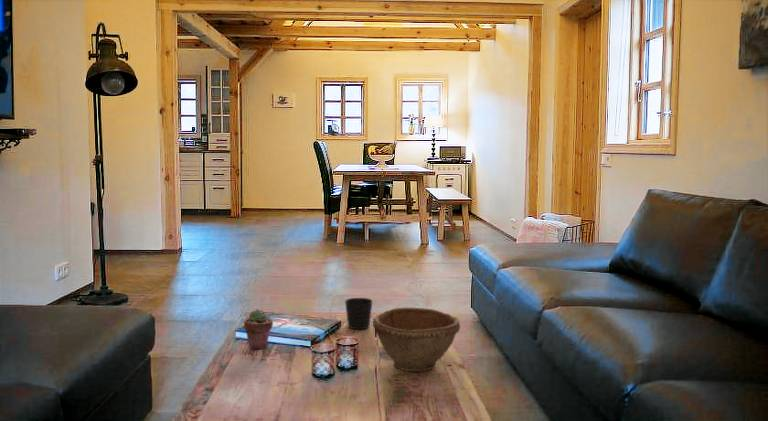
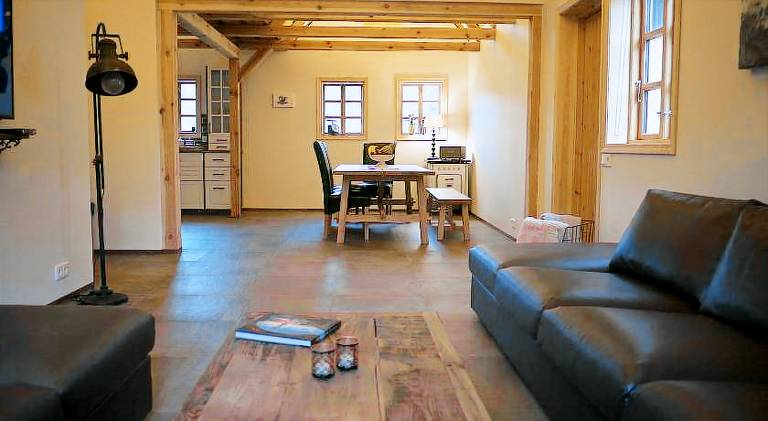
- potted succulent [243,308,274,350]
- cup [344,297,373,330]
- bowl [371,307,461,372]
